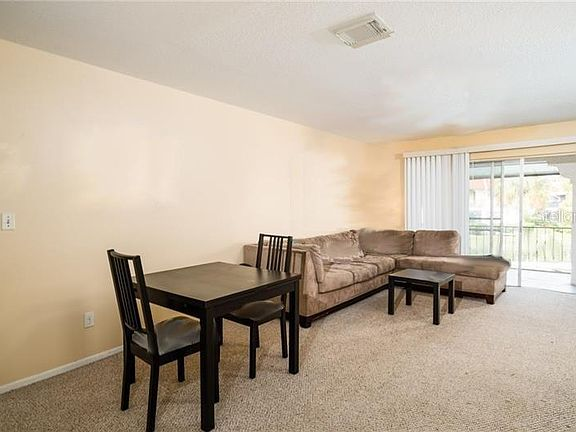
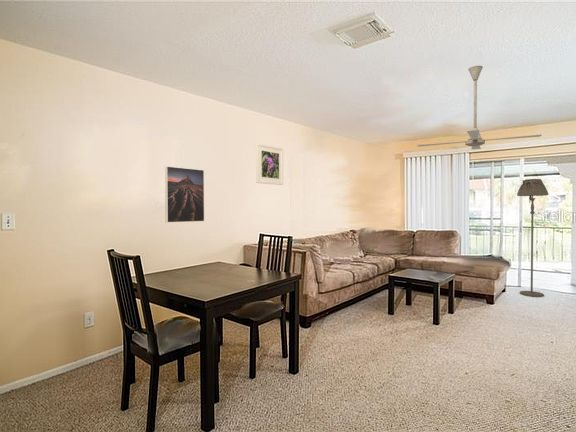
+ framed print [255,142,284,186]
+ ceiling fan [416,65,543,150]
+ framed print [164,165,205,224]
+ floor lamp [516,178,549,298]
